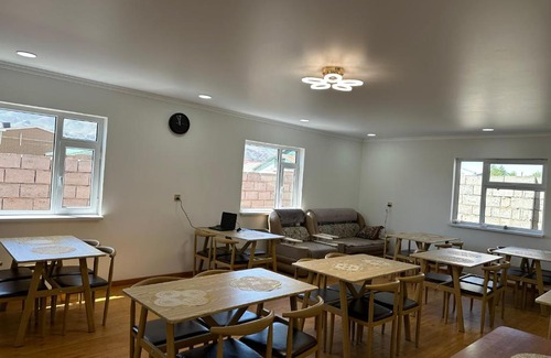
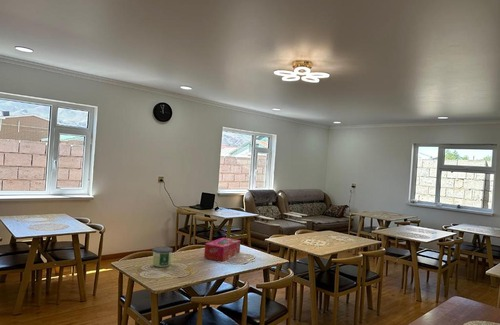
+ candle [151,246,174,268]
+ tissue box [203,236,242,262]
